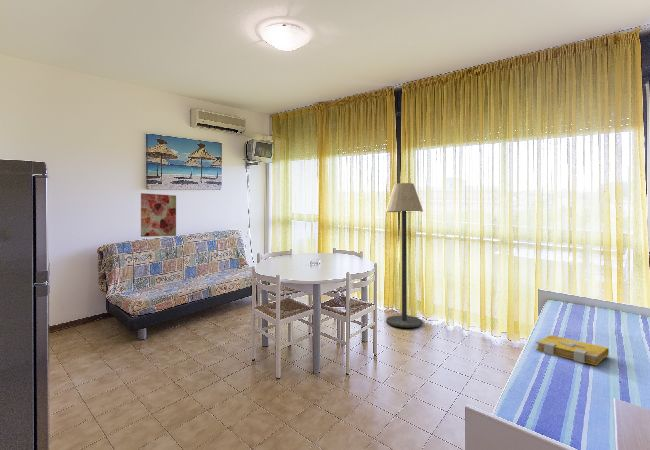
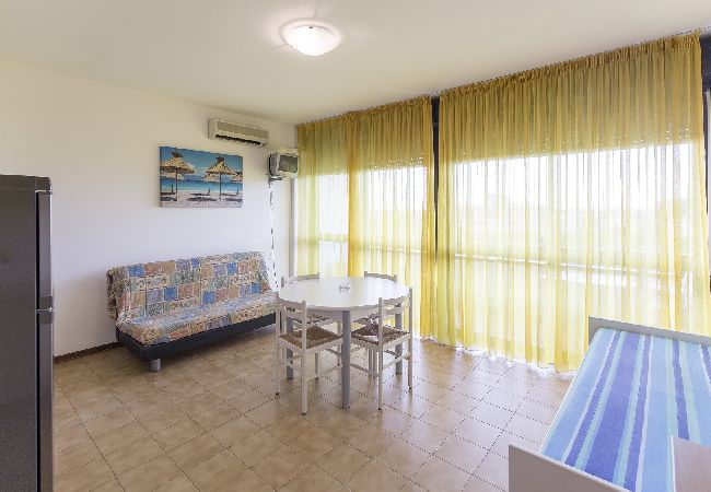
- spell book [535,334,610,366]
- wall art [140,192,177,238]
- floor lamp [384,182,424,328]
